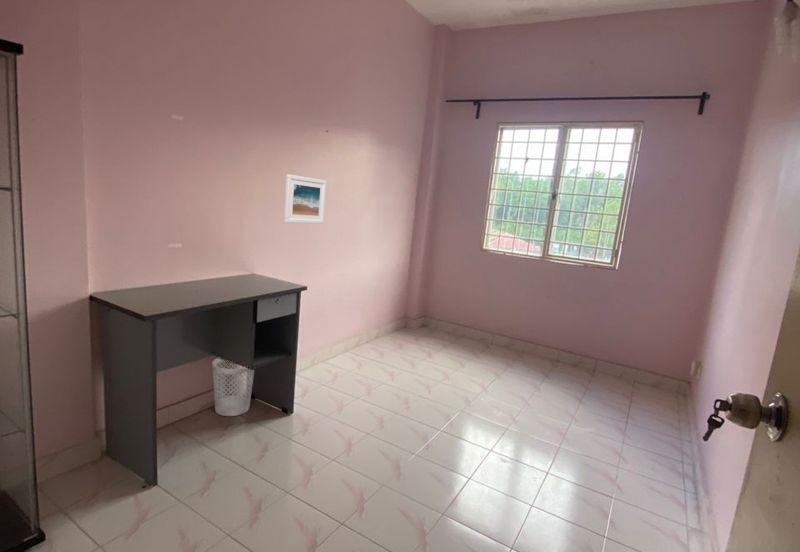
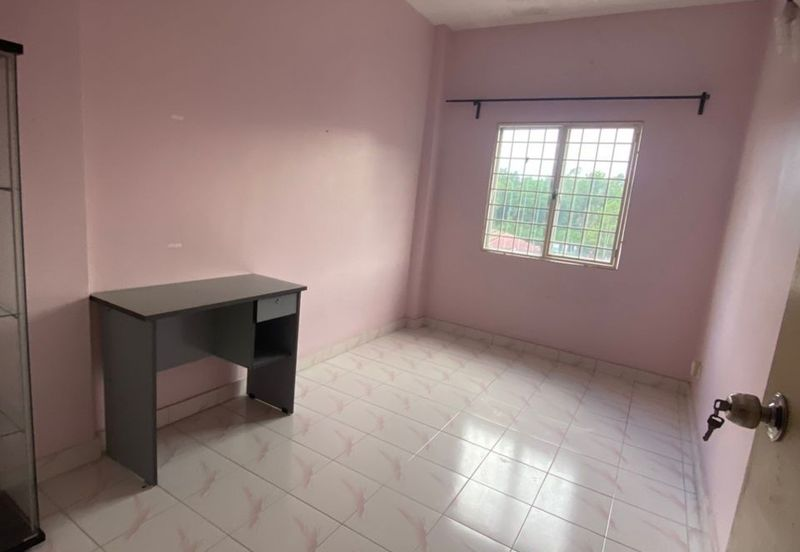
- wastebasket [211,357,255,417]
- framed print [283,174,327,225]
